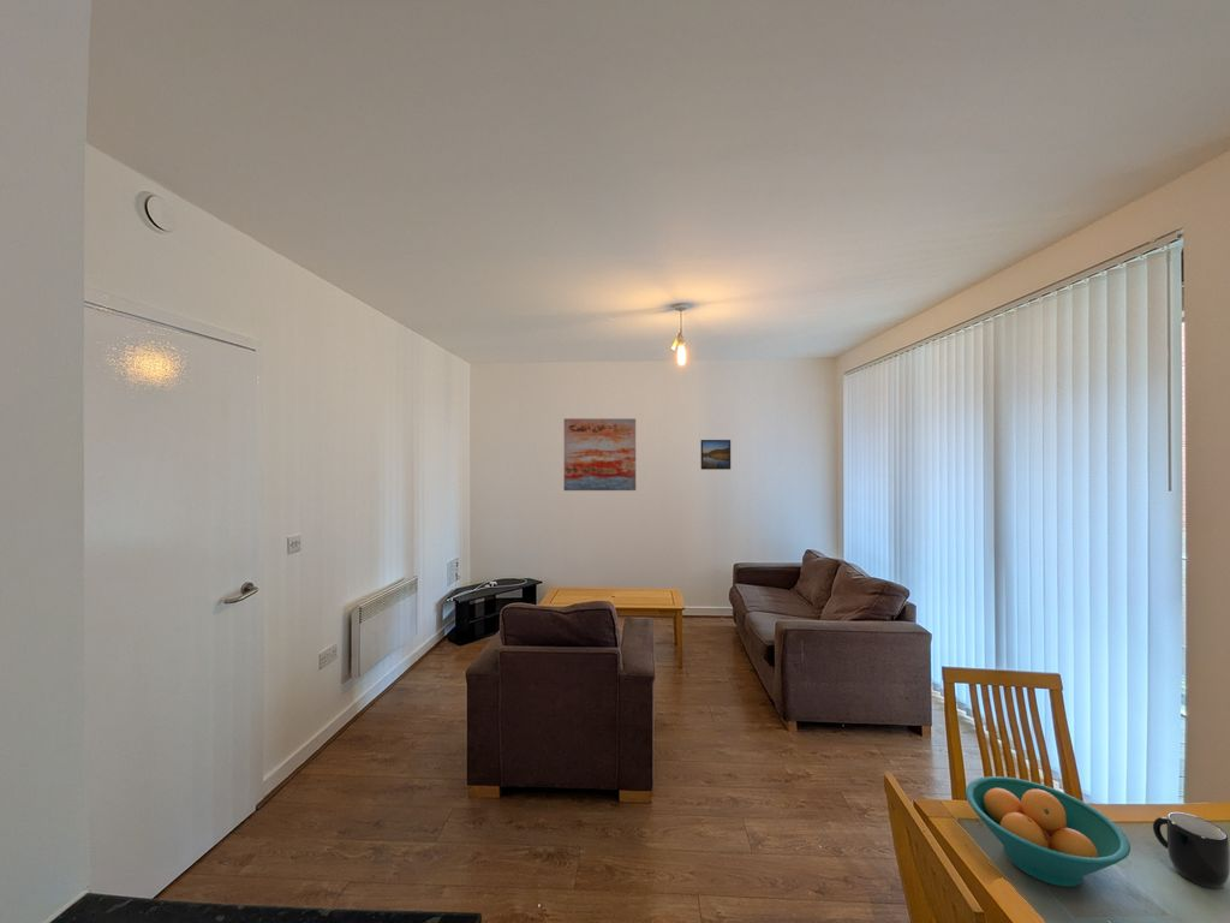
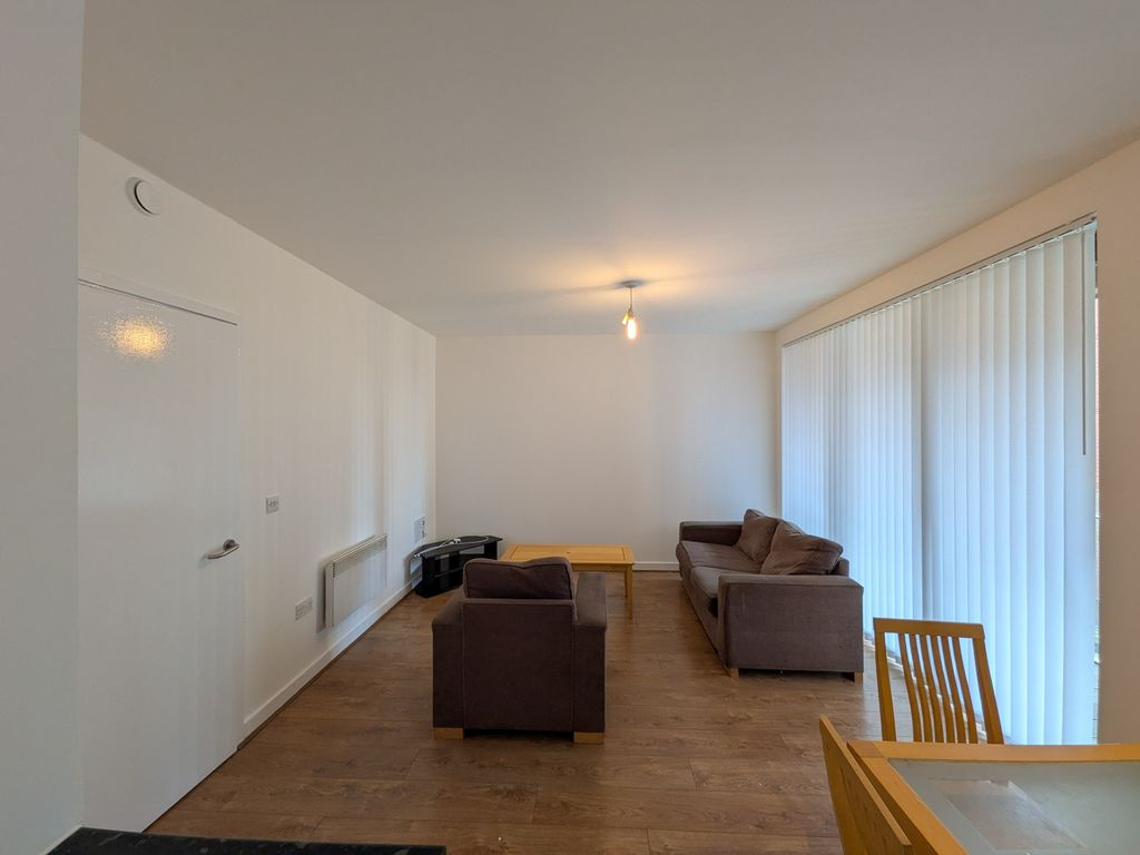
- fruit bowl [965,775,1132,888]
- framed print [699,439,732,471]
- wall art [563,417,637,492]
- mug [1152,811,1230,891]
